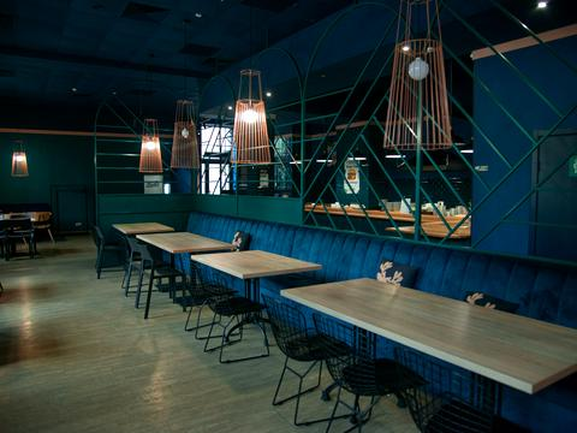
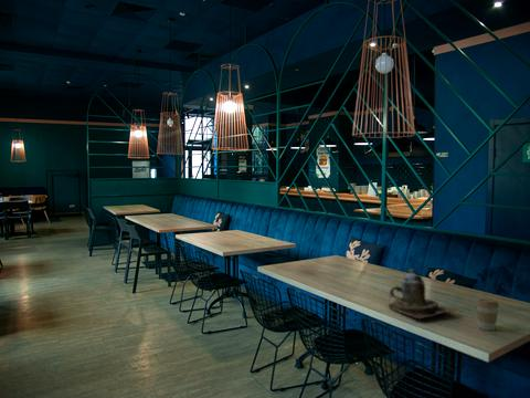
+ teapot [385,269,457,320]
+ coffee cup [475,298,500,332]
